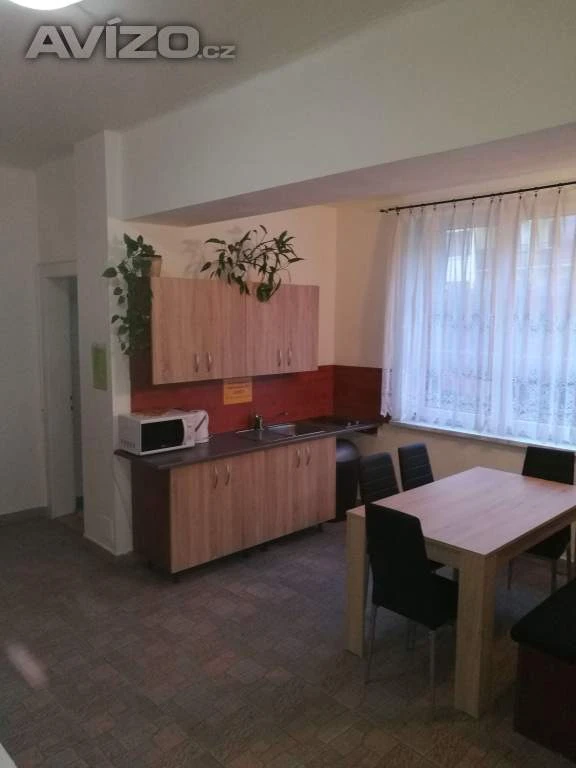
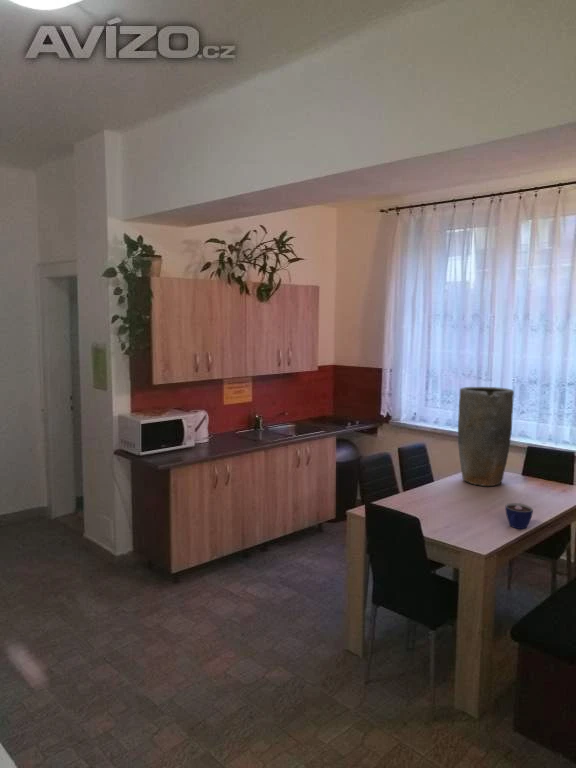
+ cup [504,502,534,530]
+ vase [457,386,515,487]
